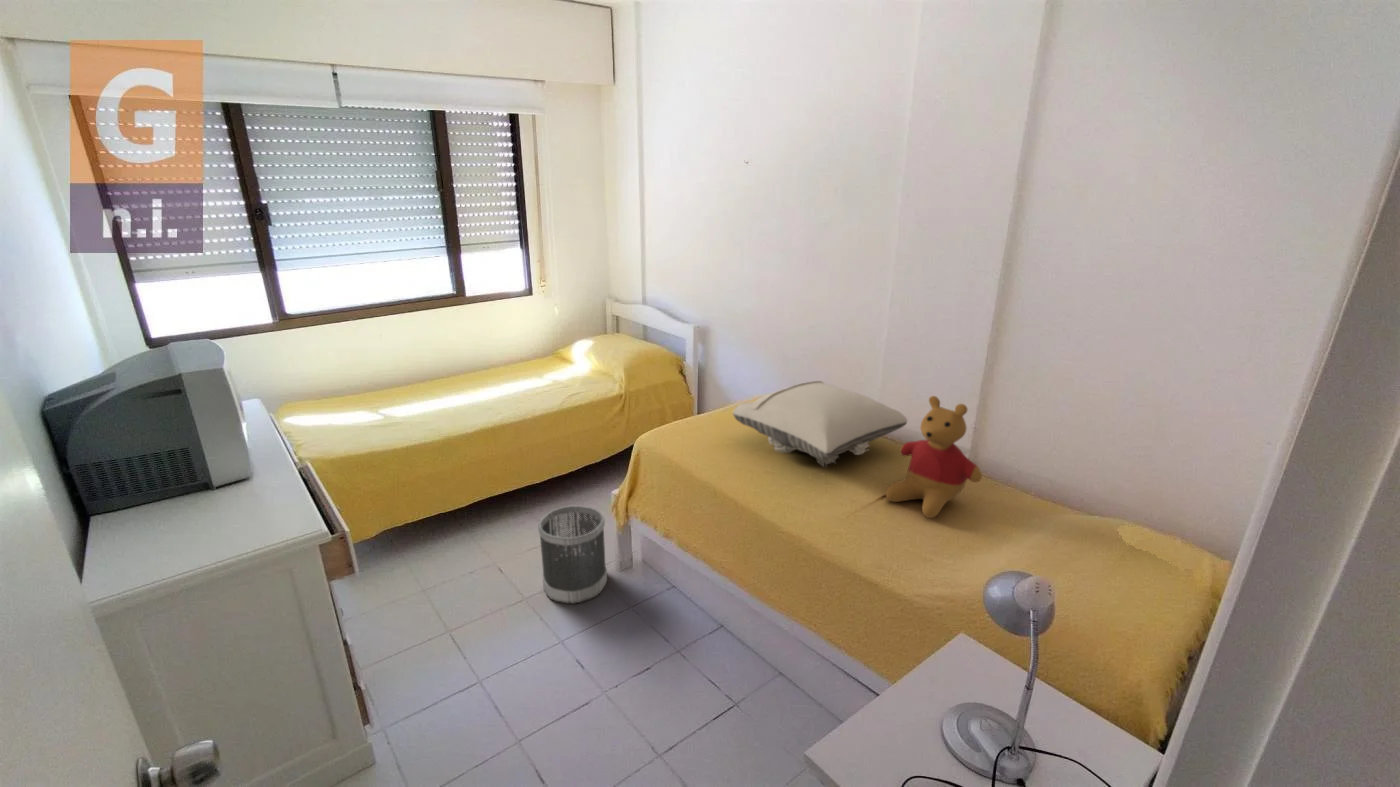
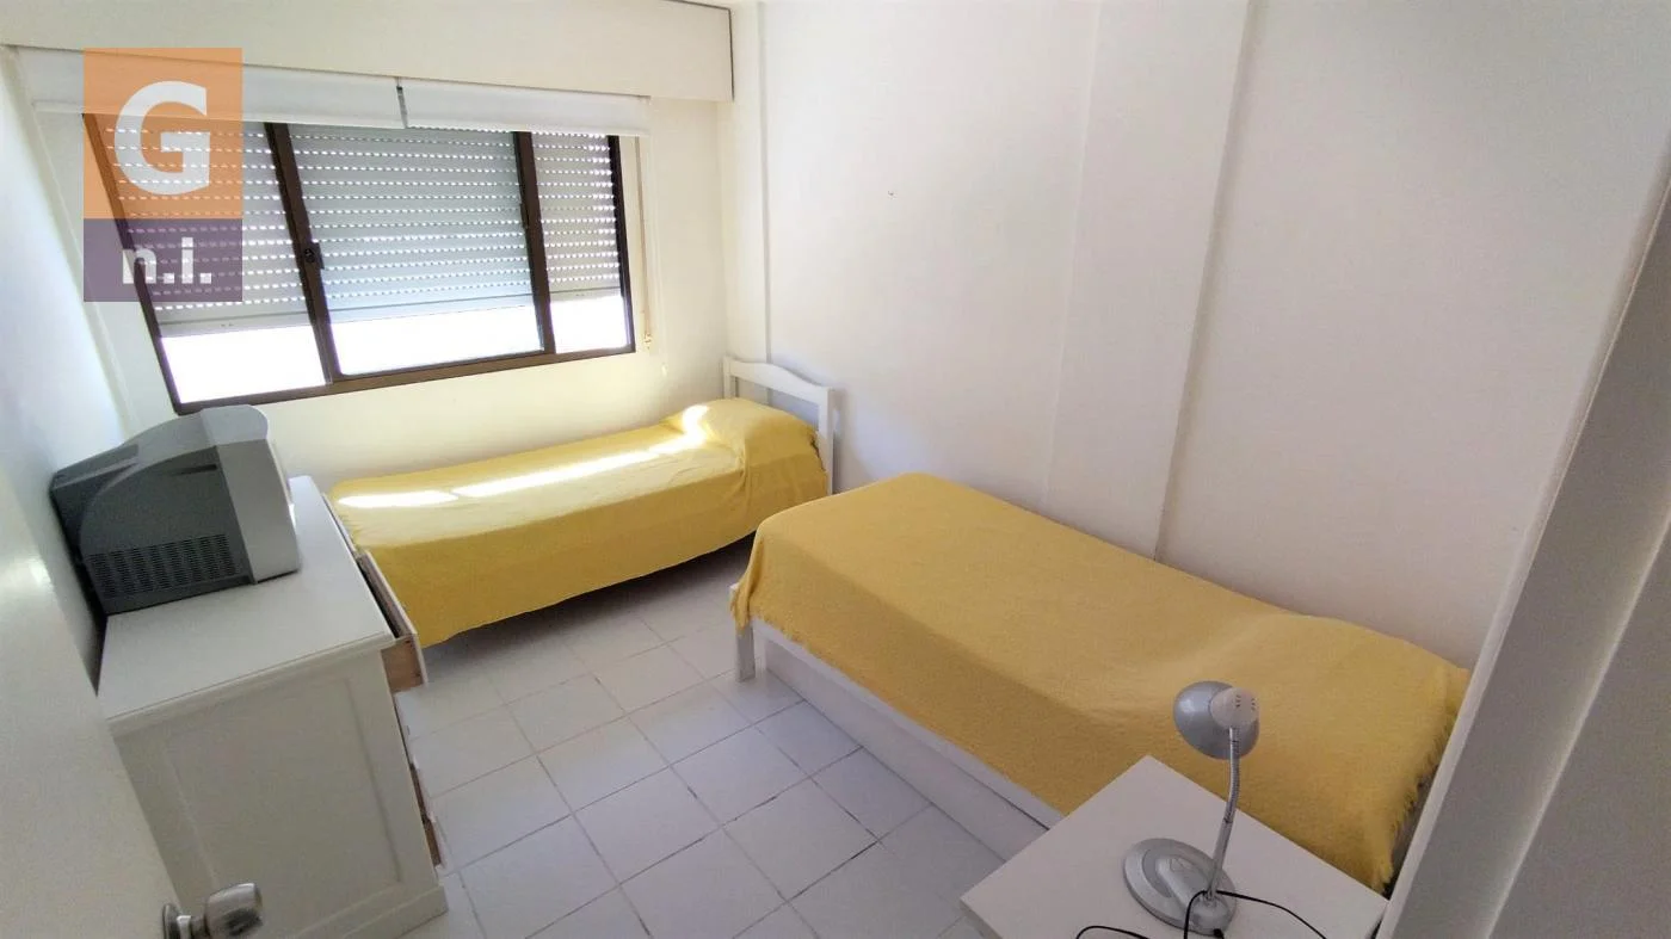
- stuffed bear [885,395,983,519]
- wastebasket [537,504,608,605]
- pillow [732,380,908,468]
